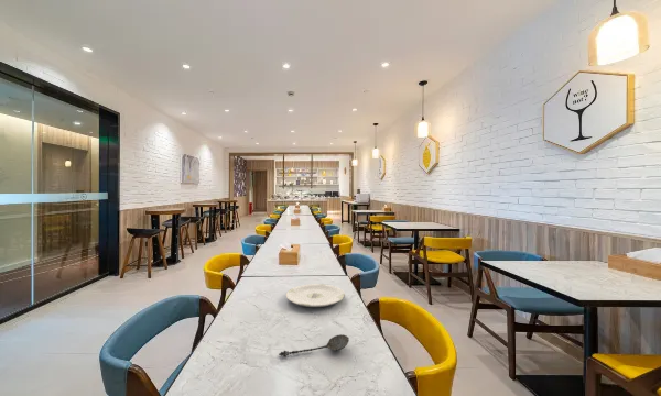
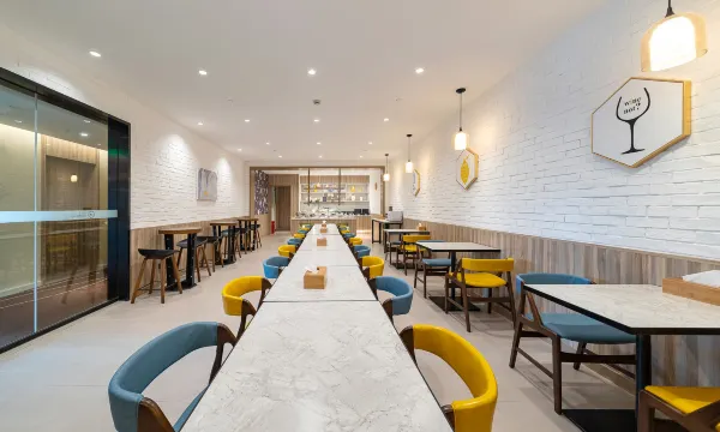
- spoon [278,333,350,358]
- plate [285,283,346,308]
